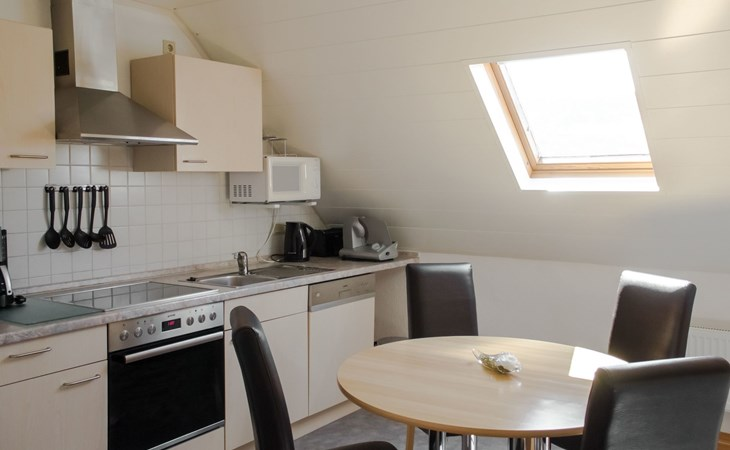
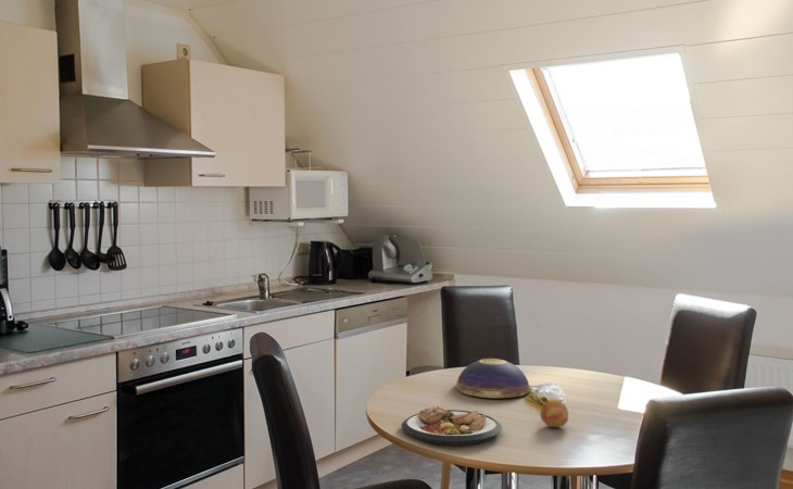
+ fruit [539,398,569,428]
+ decorative bowl [455,358,530,399]
+ plate [401,405,503,447]
